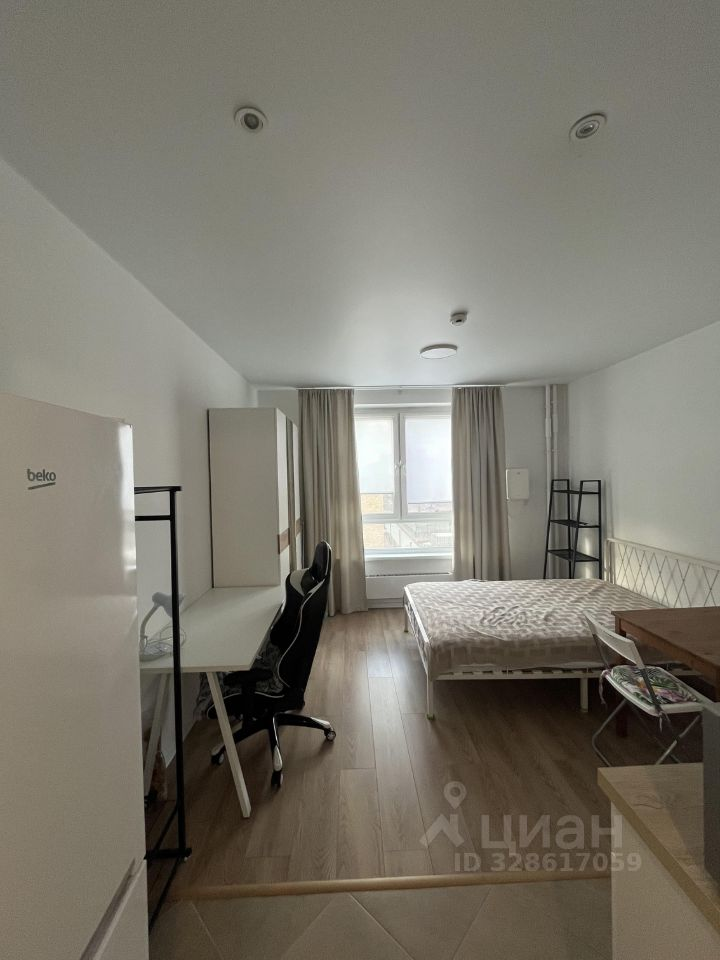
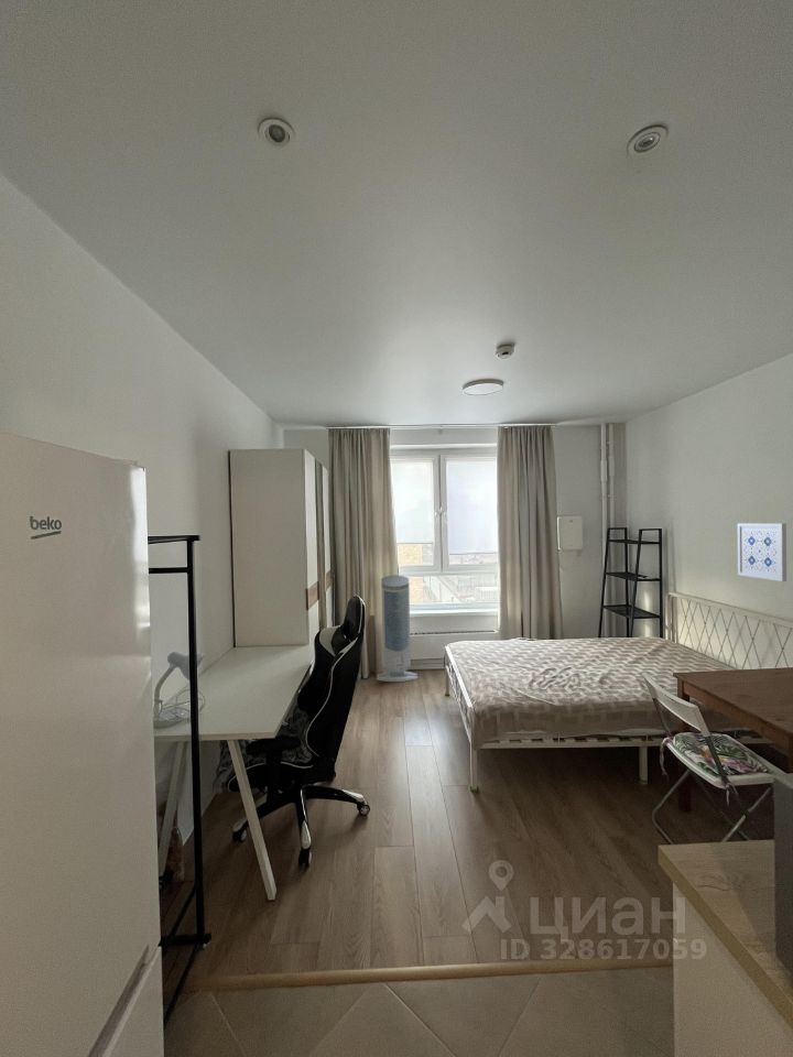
+ wall art [737,522,787,582]
+ air purifier [376,574,419,683]
